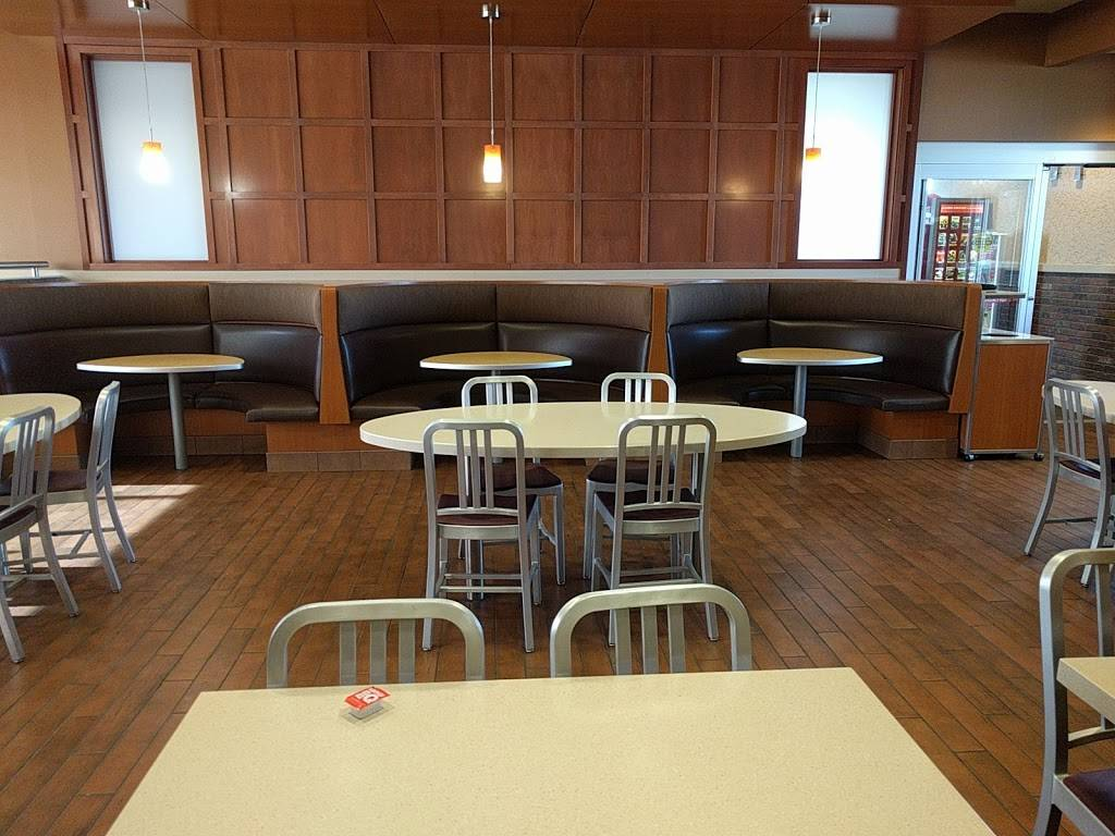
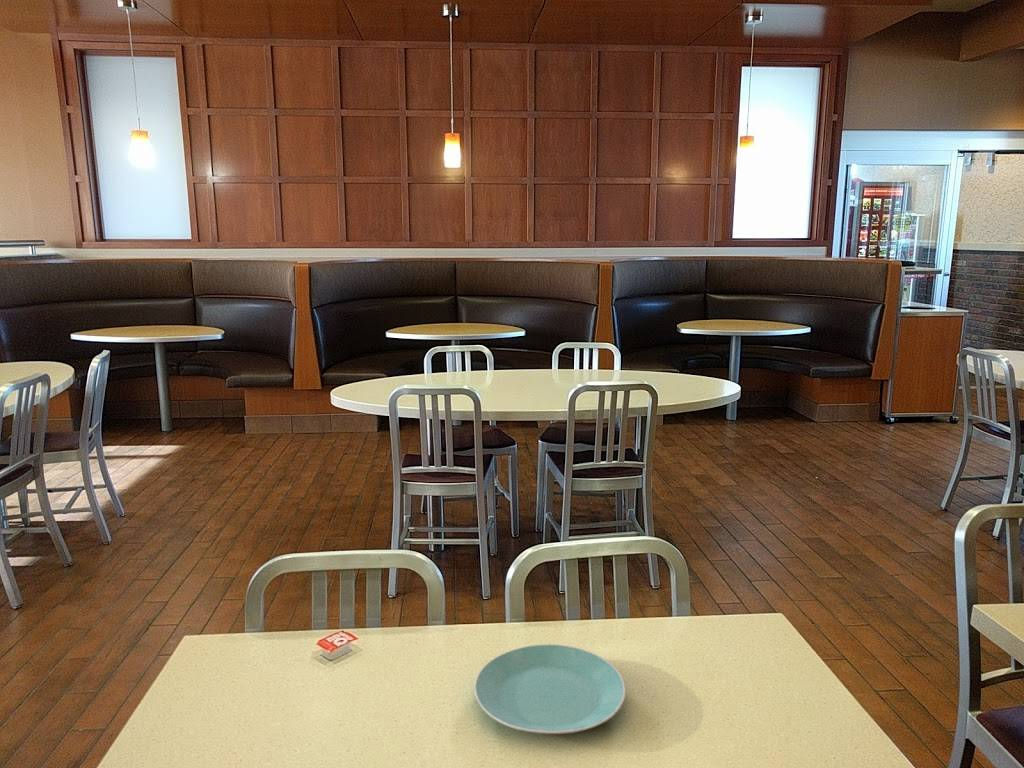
+ plate [473,643,627,735]
